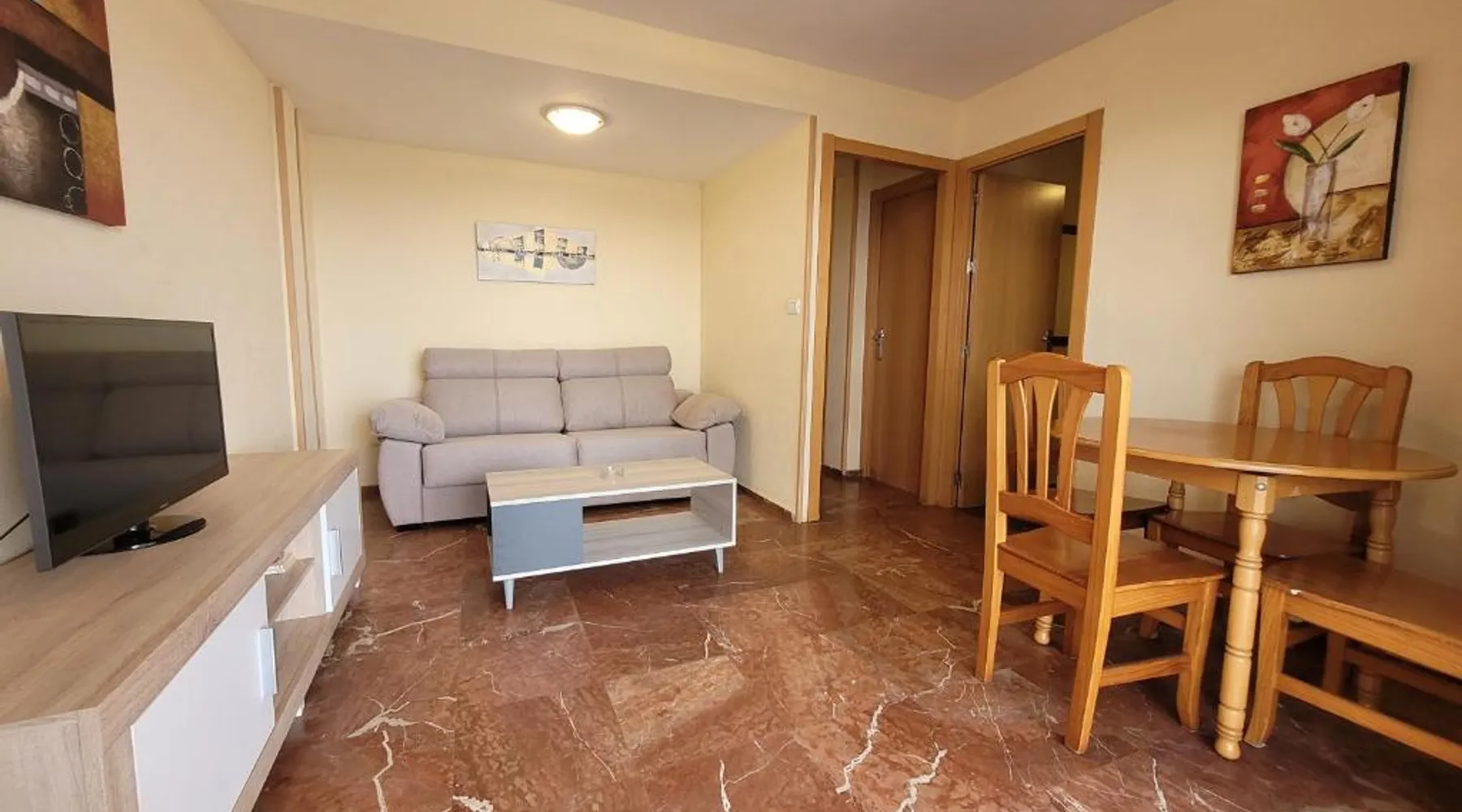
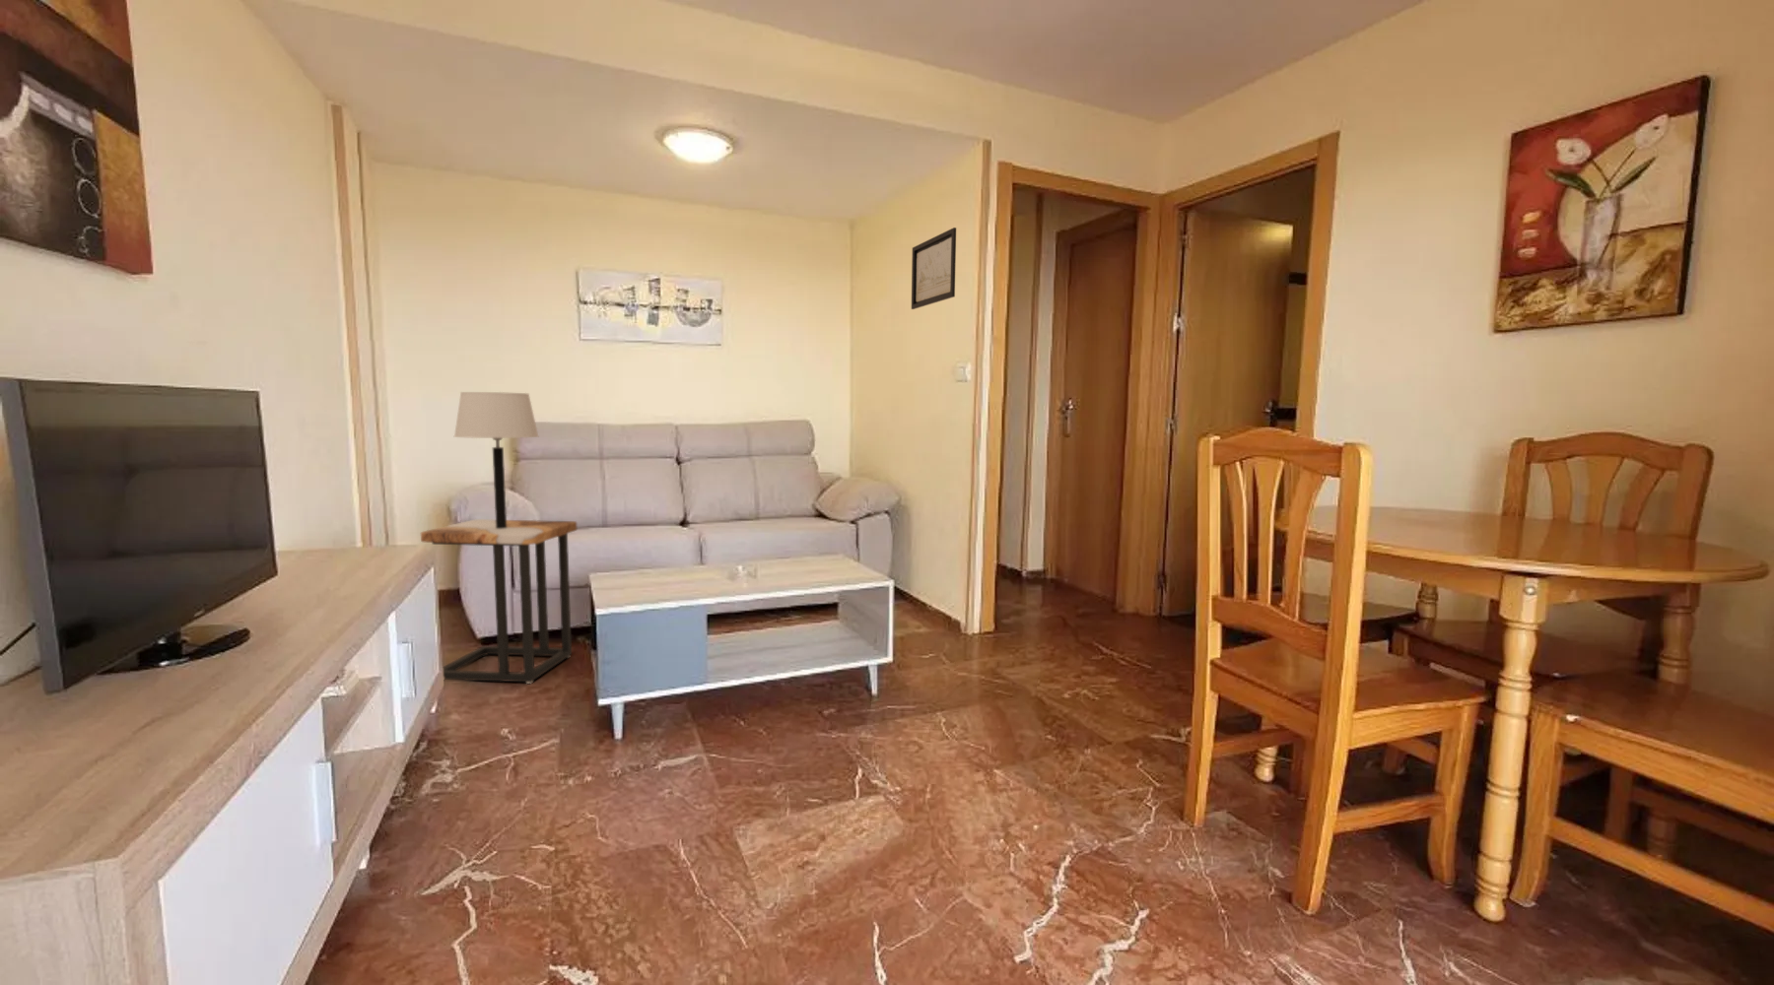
+ wall art [910,227,957,311]
+ side table [420,518,578,684]
+ table lamp [454,391,540,529]
